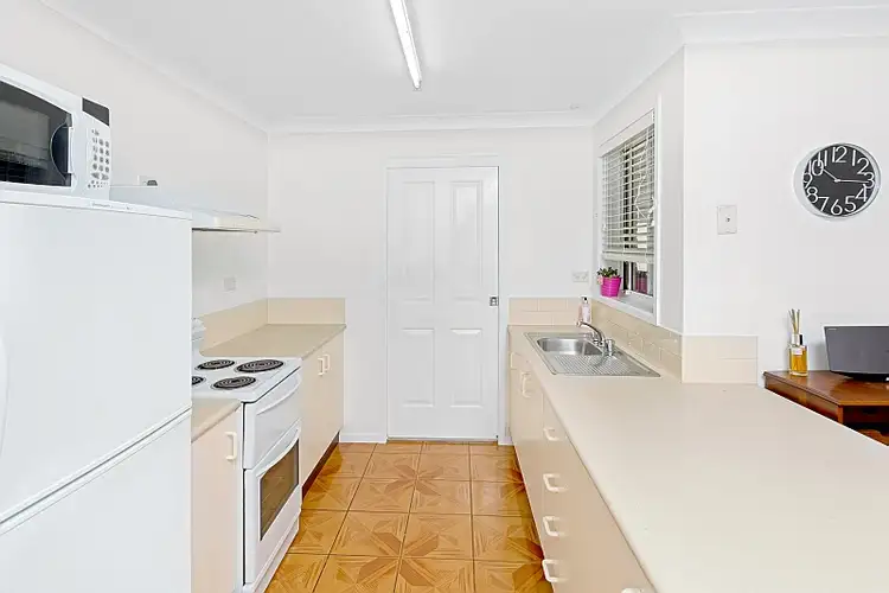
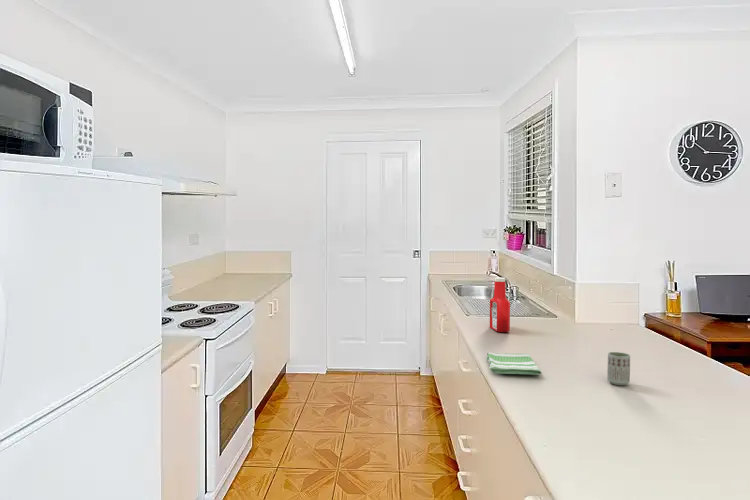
+ soap bottle [489,277,511,333]
+ cup [606,351,631,386]
+ dish towel [486,352,543,376]
